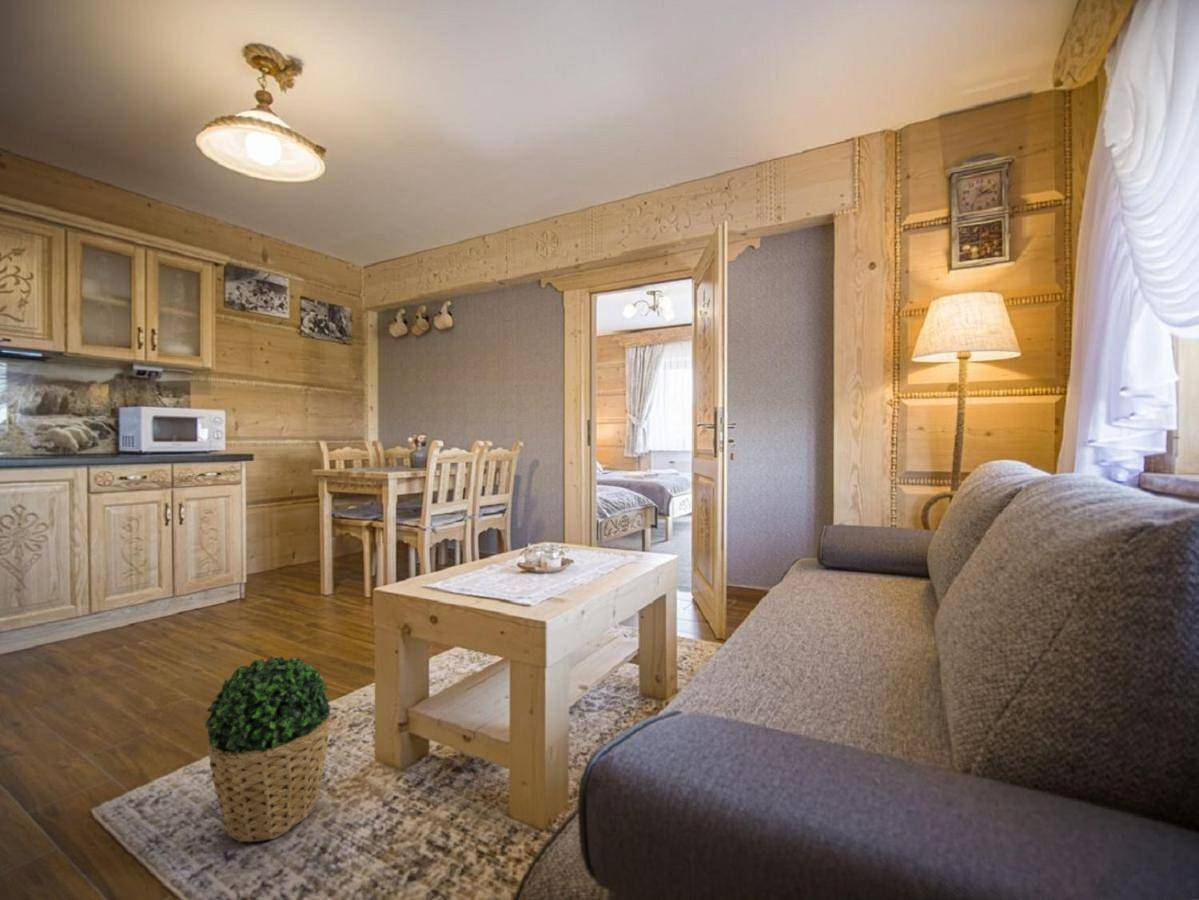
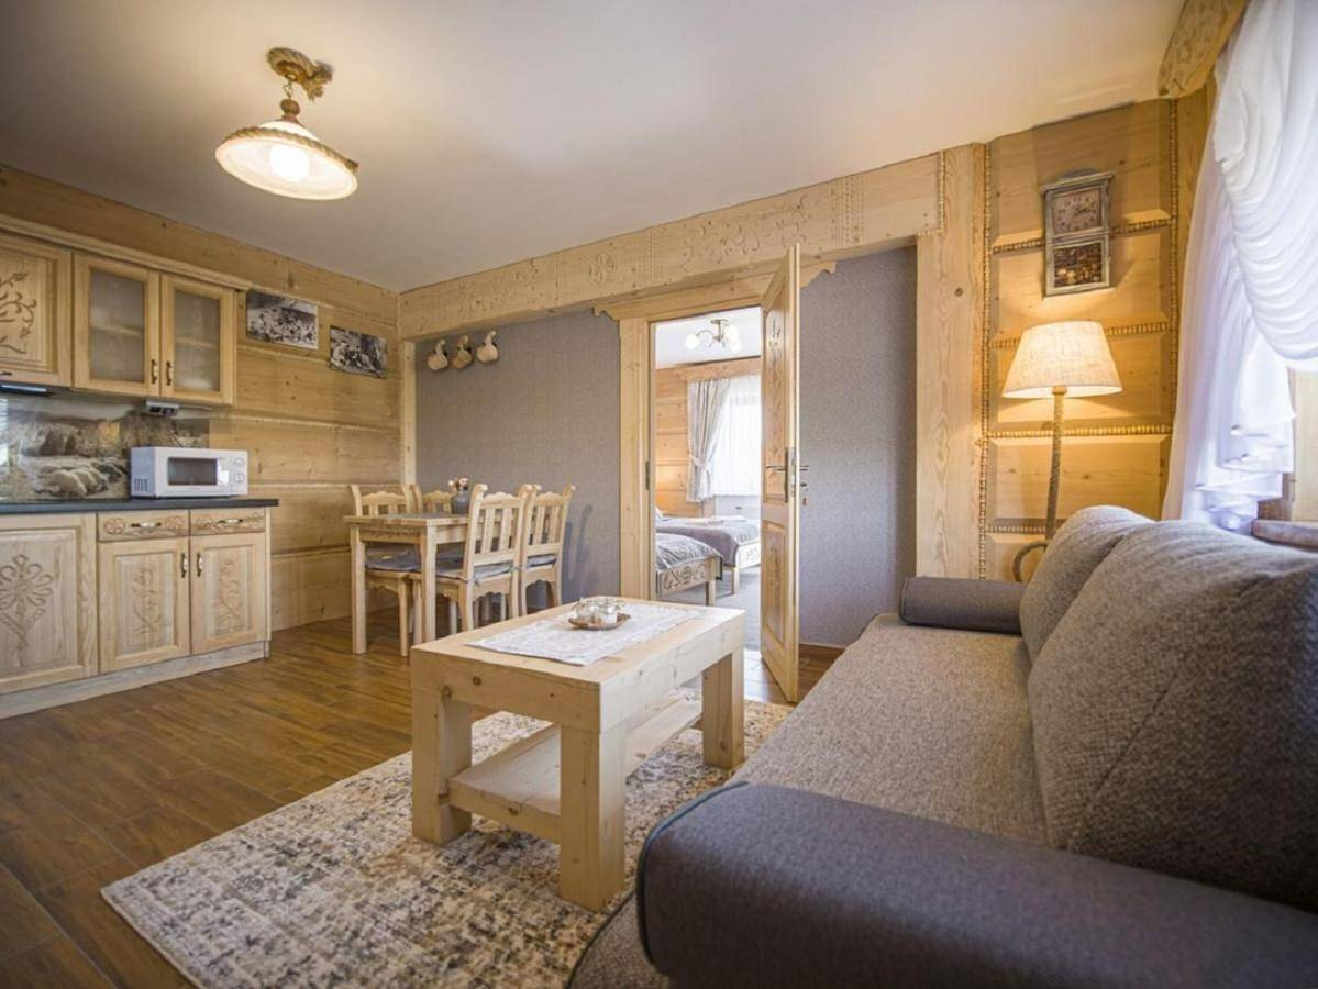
- potted plant [203,655,332,843]
